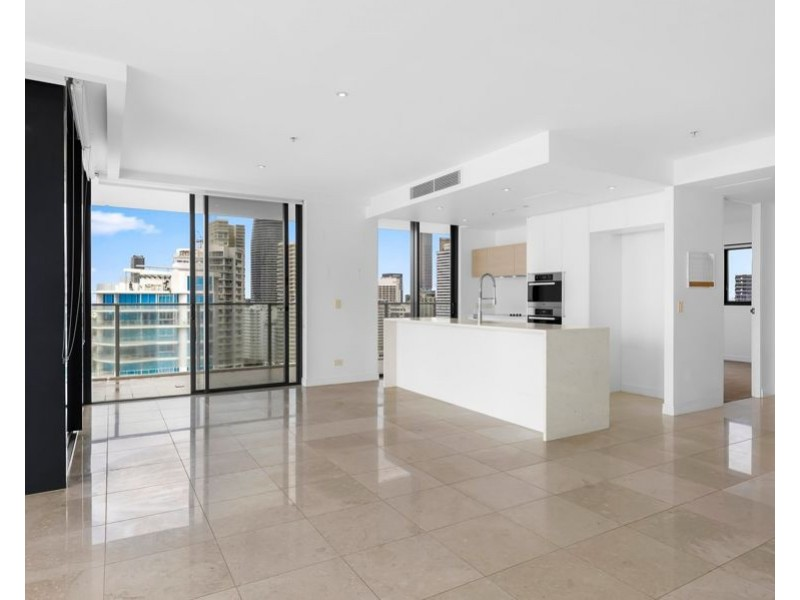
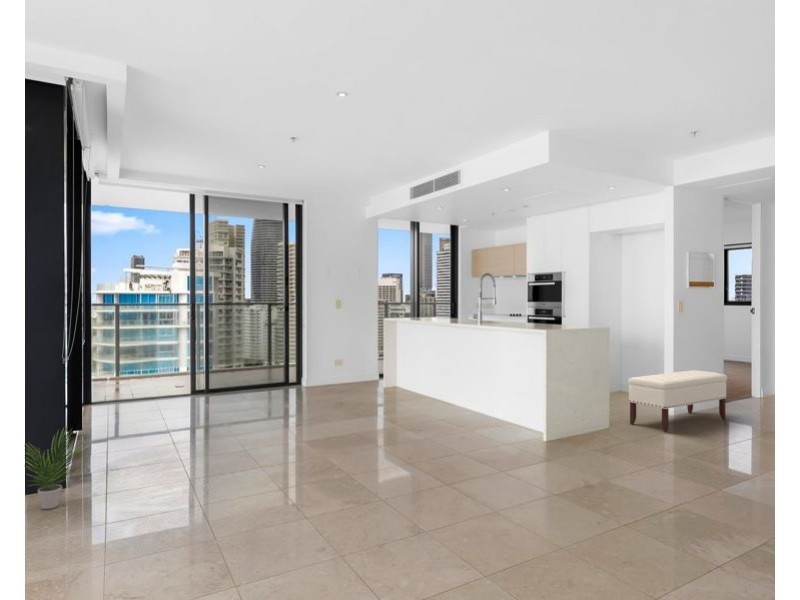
+ potted plant [25,427,91,510]
+ bench [627,369,728,433]
